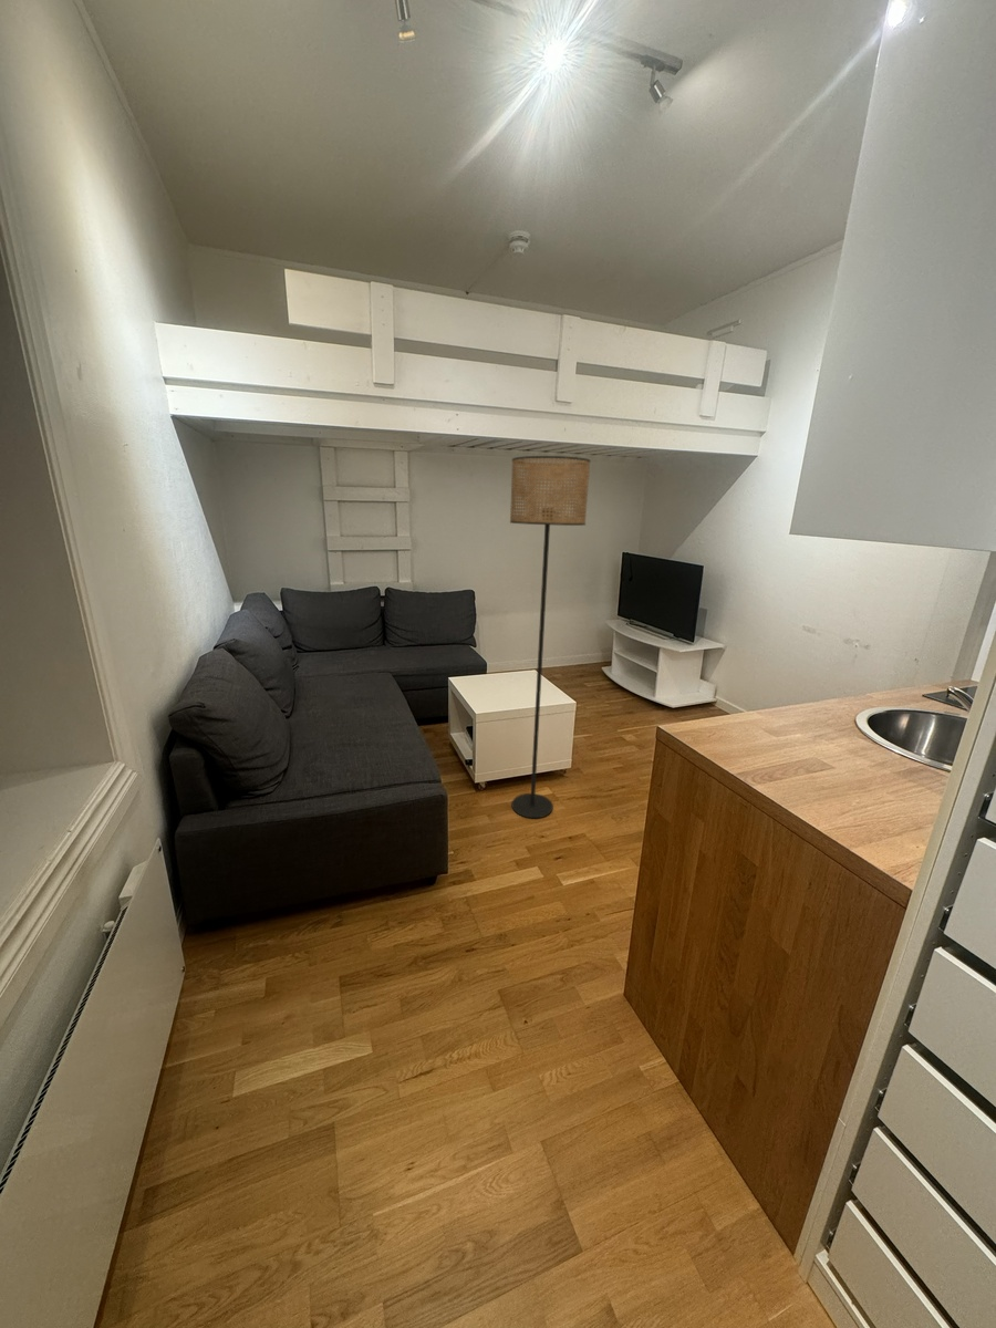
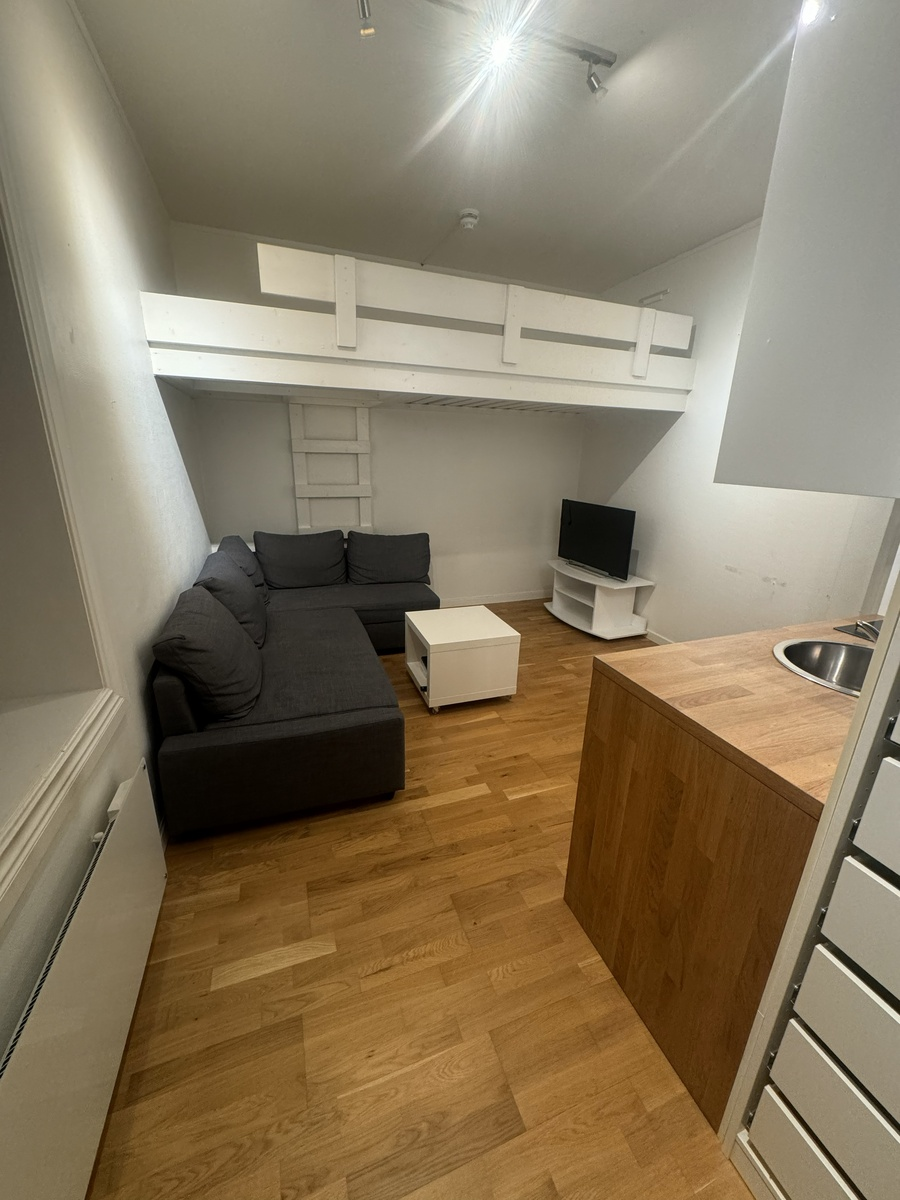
- floor lamp [509,455,592,819]
